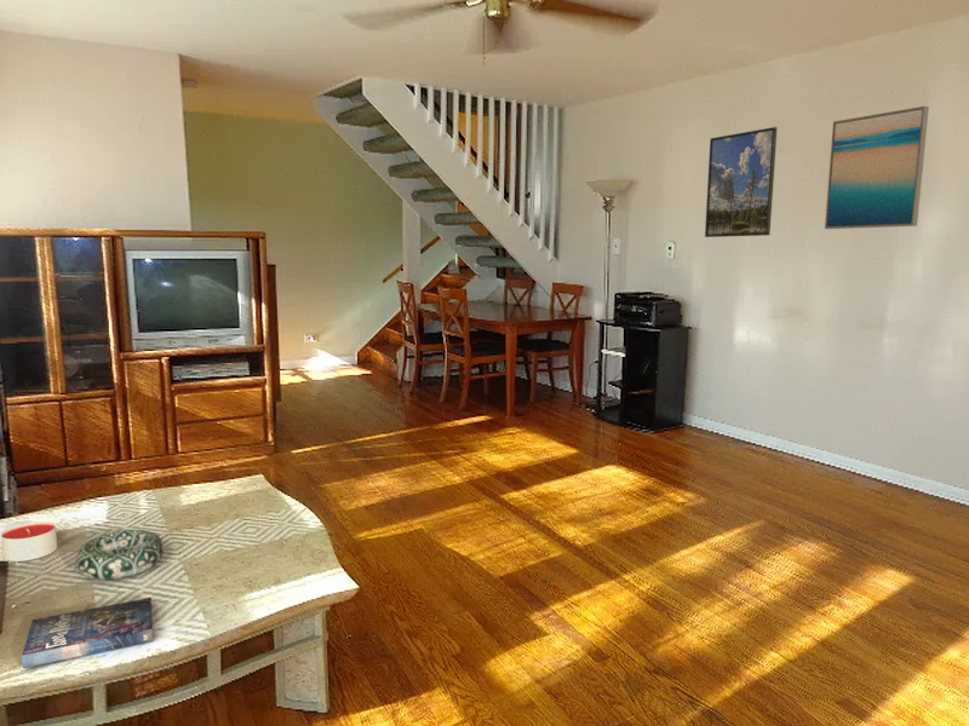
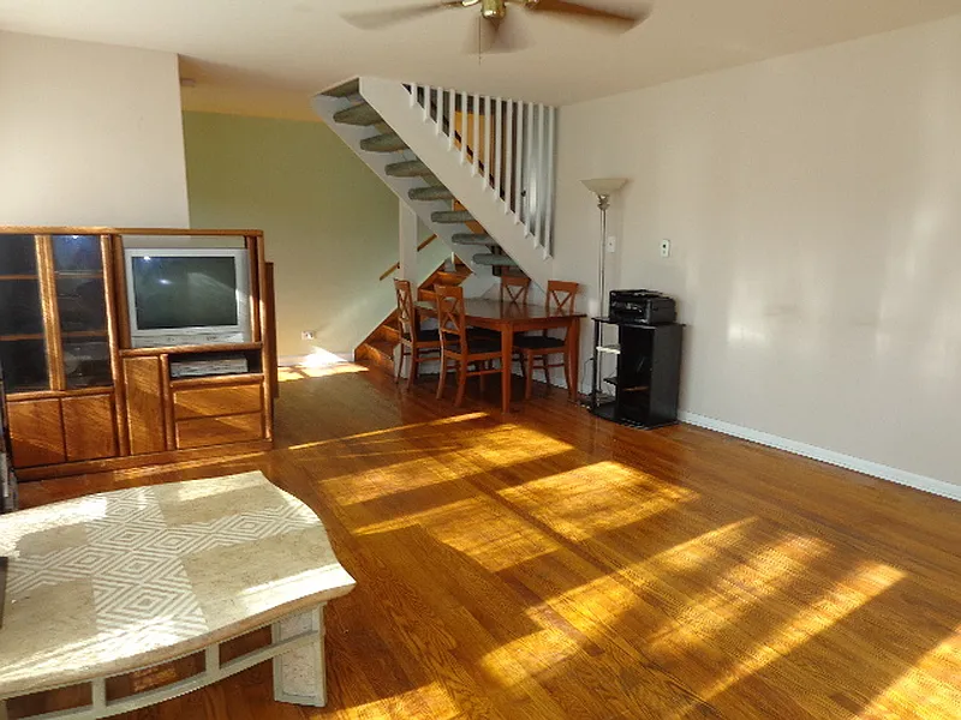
- candle [0,520,58,563]
- book [21,597,154,669]
- decorative bowl [74,529,165,581]
- wall art [824,105,930,230]
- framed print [704,126,779,238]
